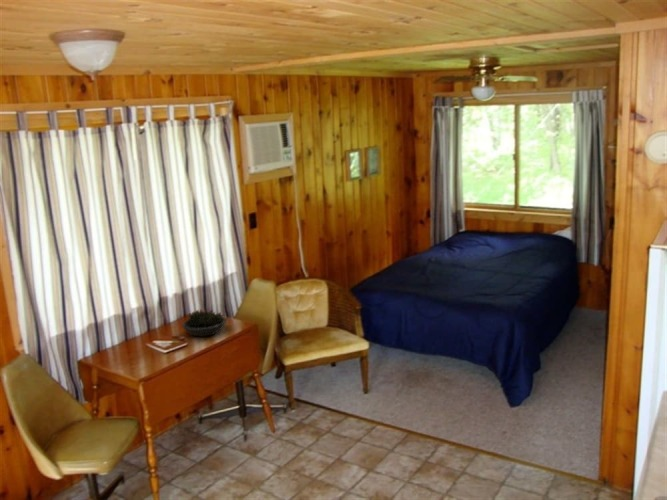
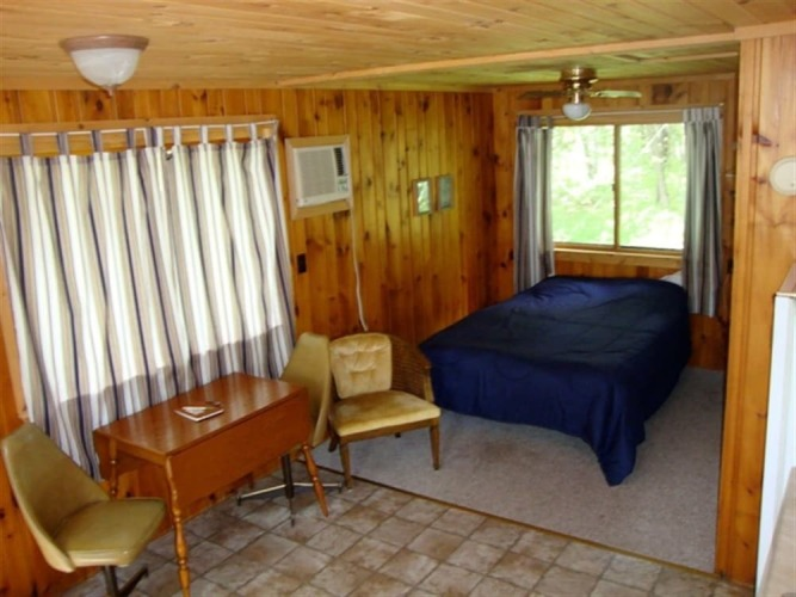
- succulent plant [181,308,228,338]
